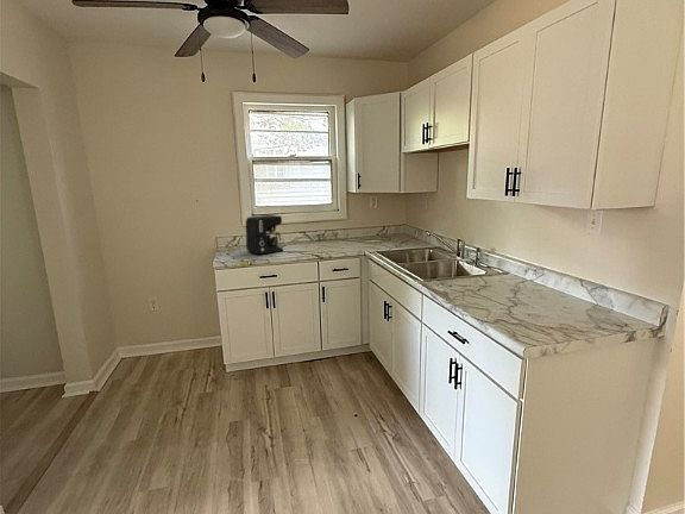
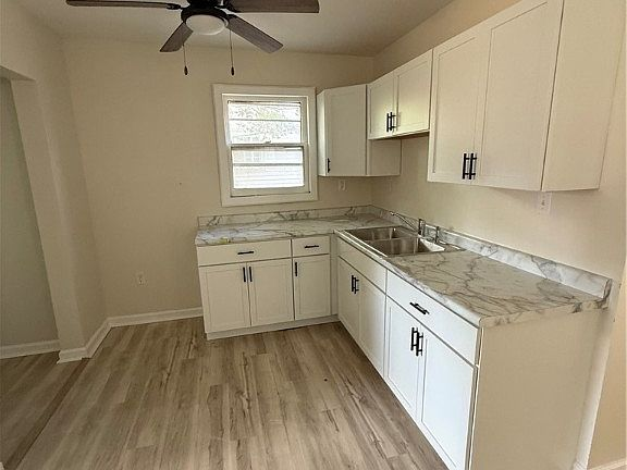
- coffee maker [245,214,284,256]
